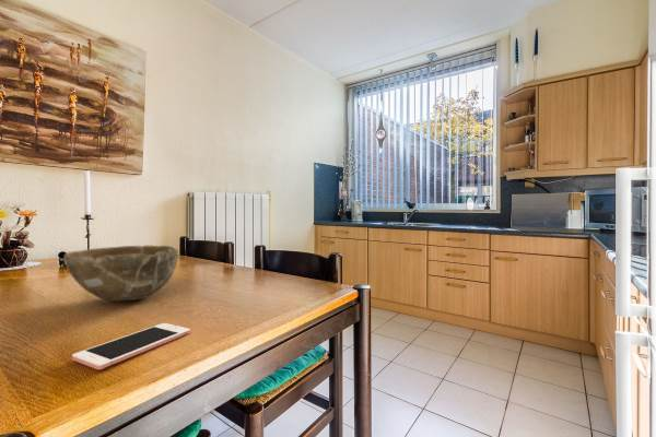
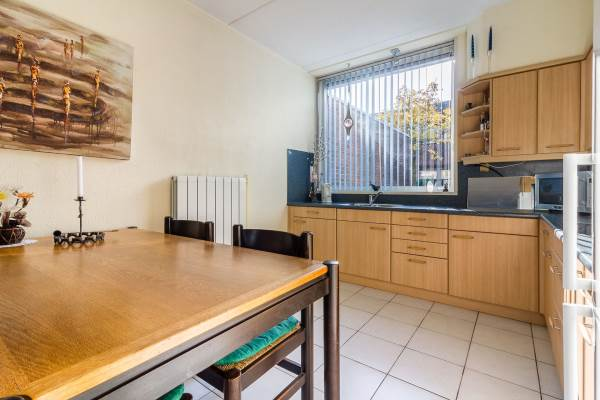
- cell phone [71,322,191,370]
- bowl [62,245,179,303]
